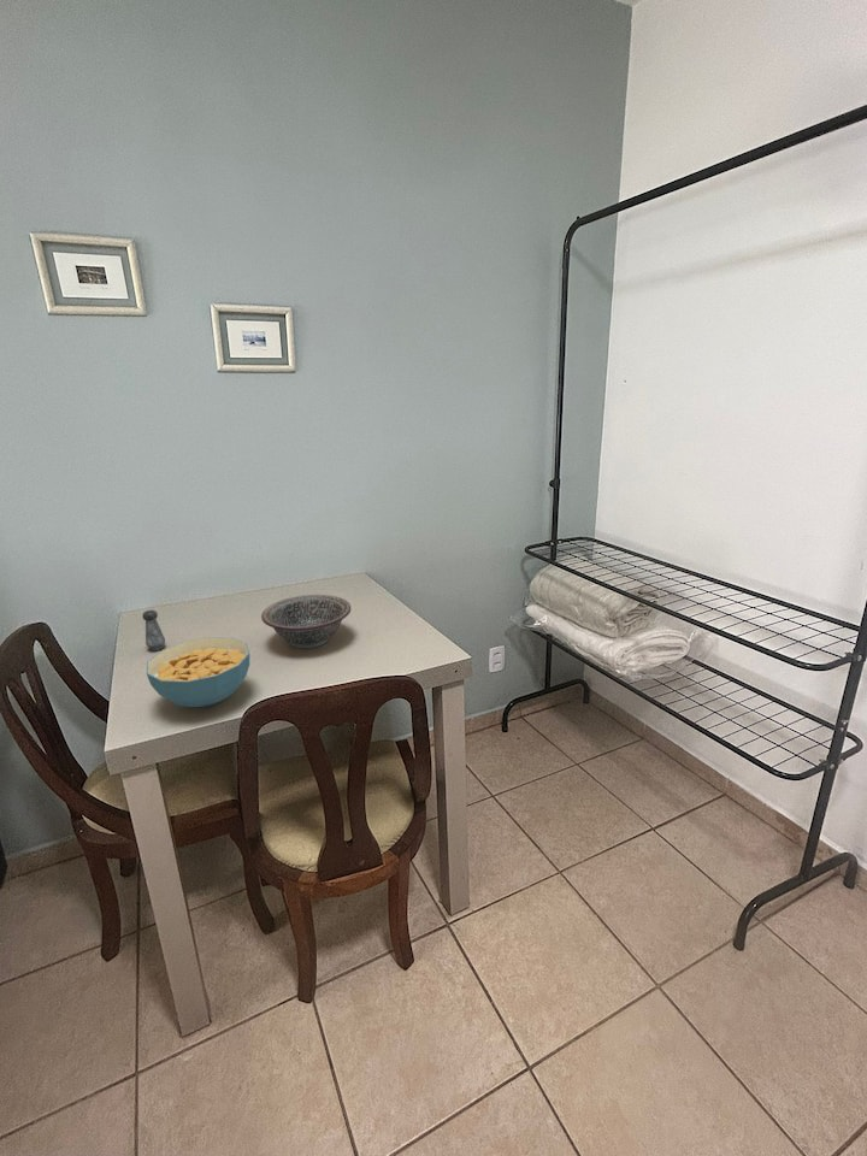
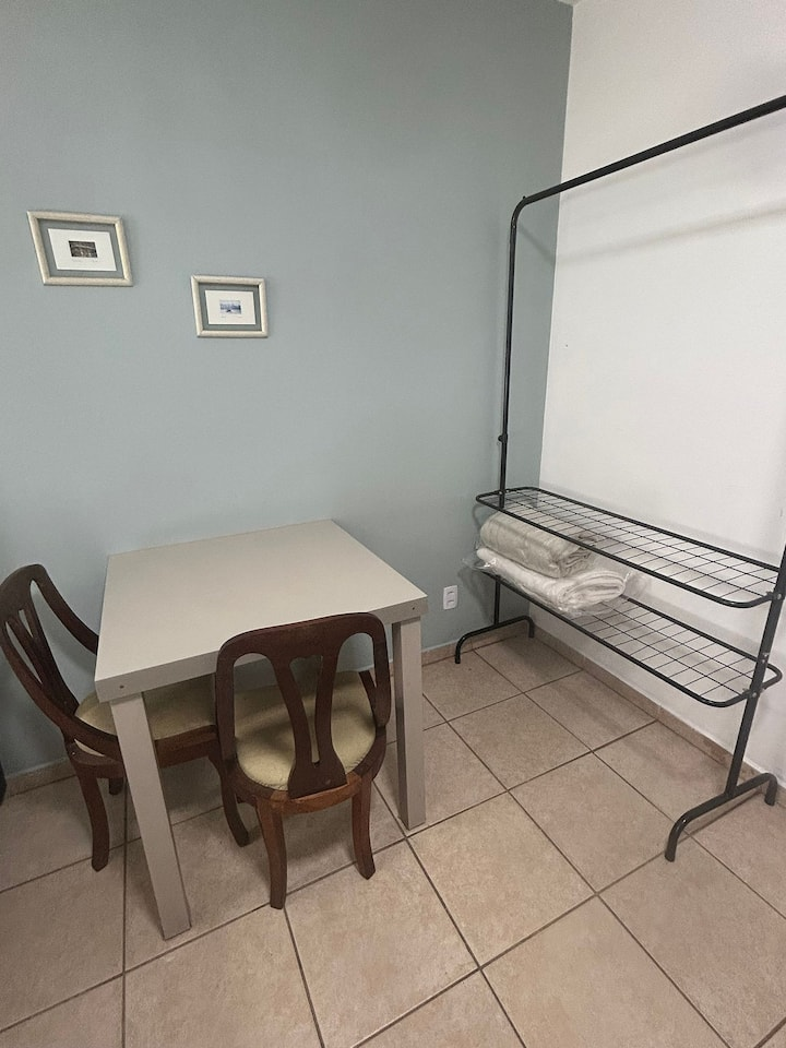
- salt shaker [141,609,166,653]
- decorative bowl [260,594,352,649]
- cereal bowl [146,636,250,708]
